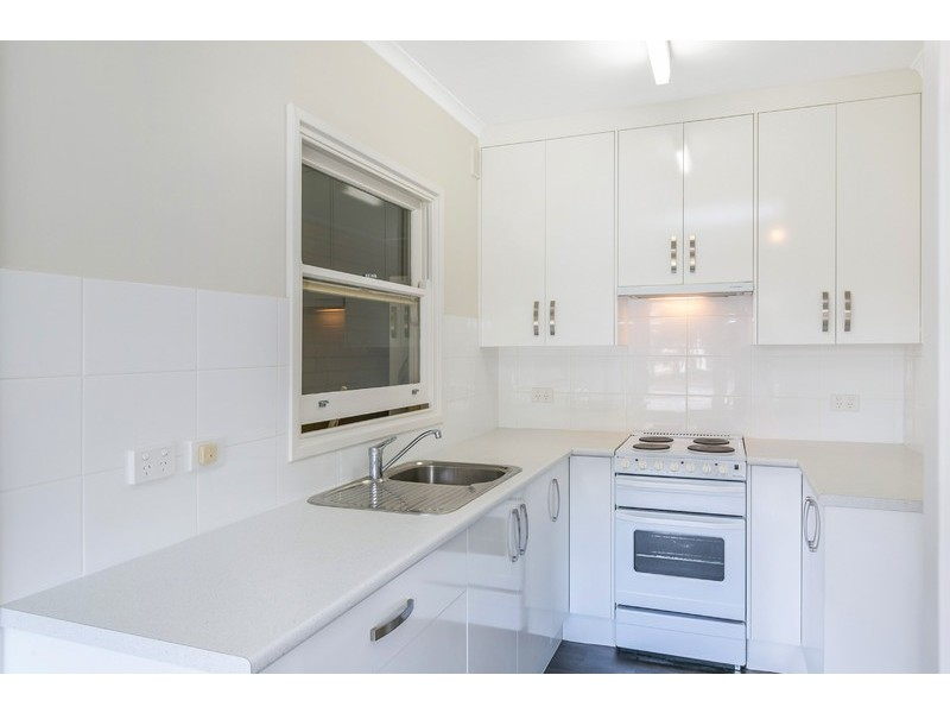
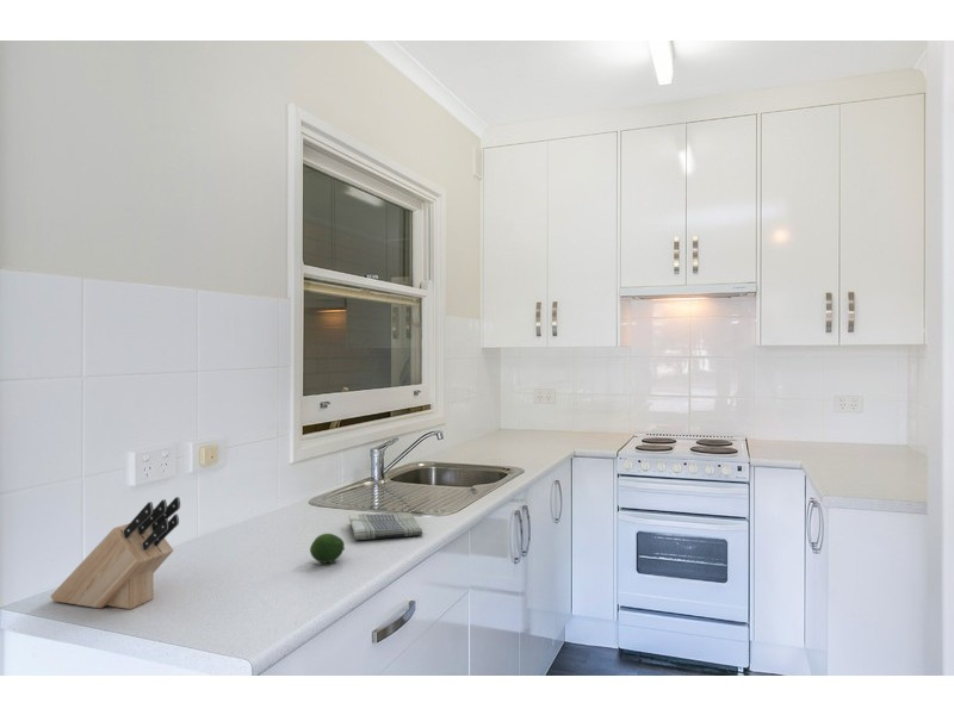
+ dish towel [348,511,423,541]
+ fruit [309,533,346,564]
+ knife block [49,496,181,610]
